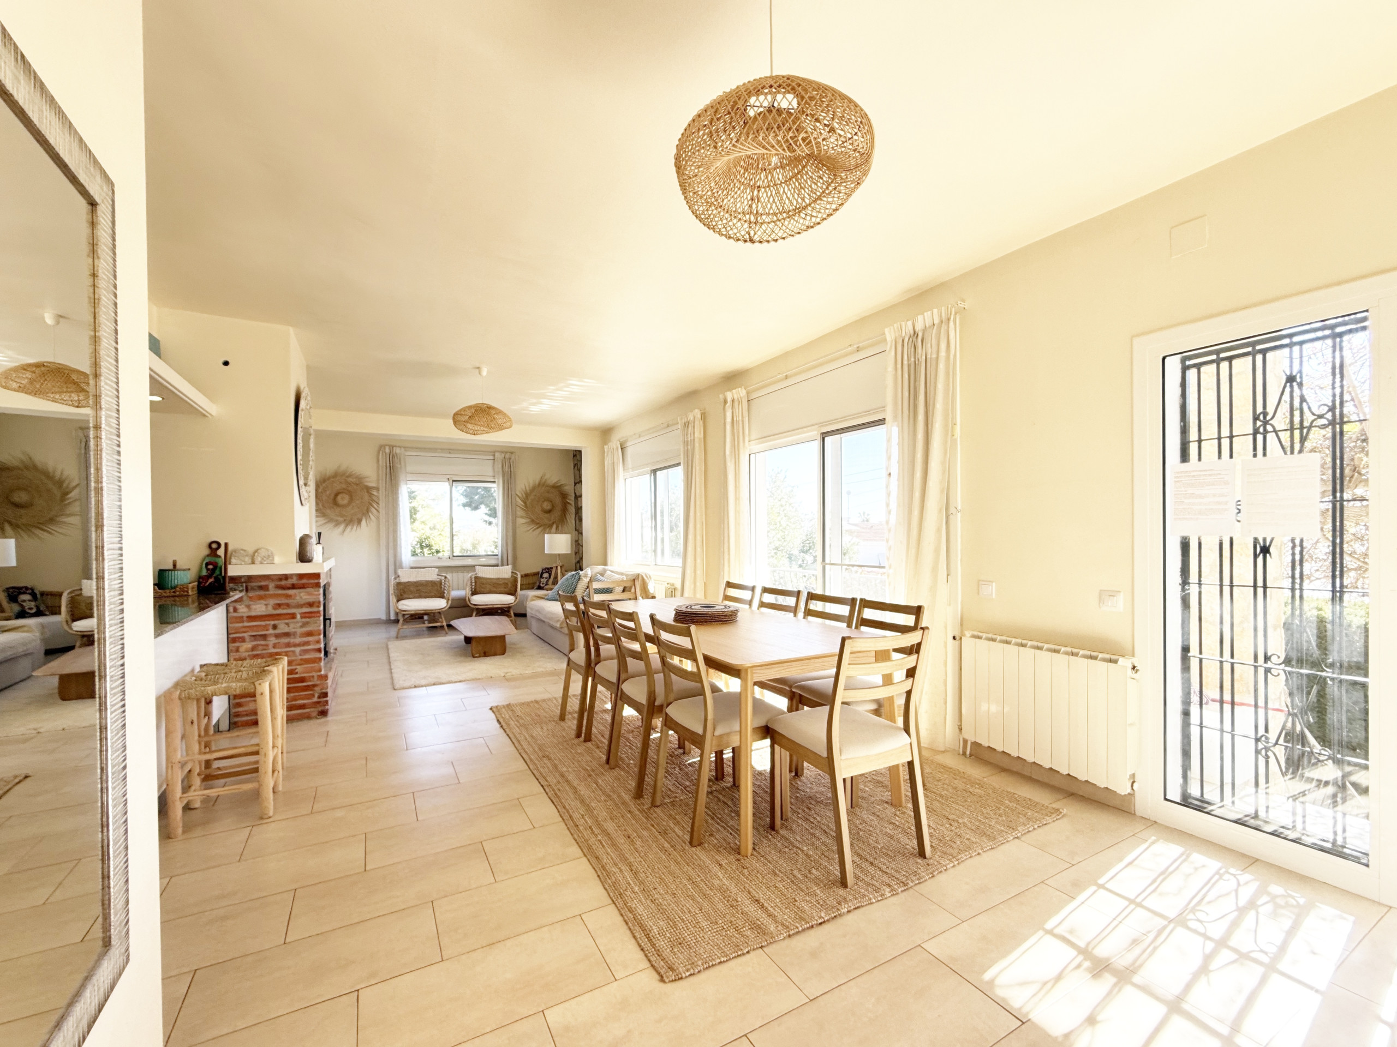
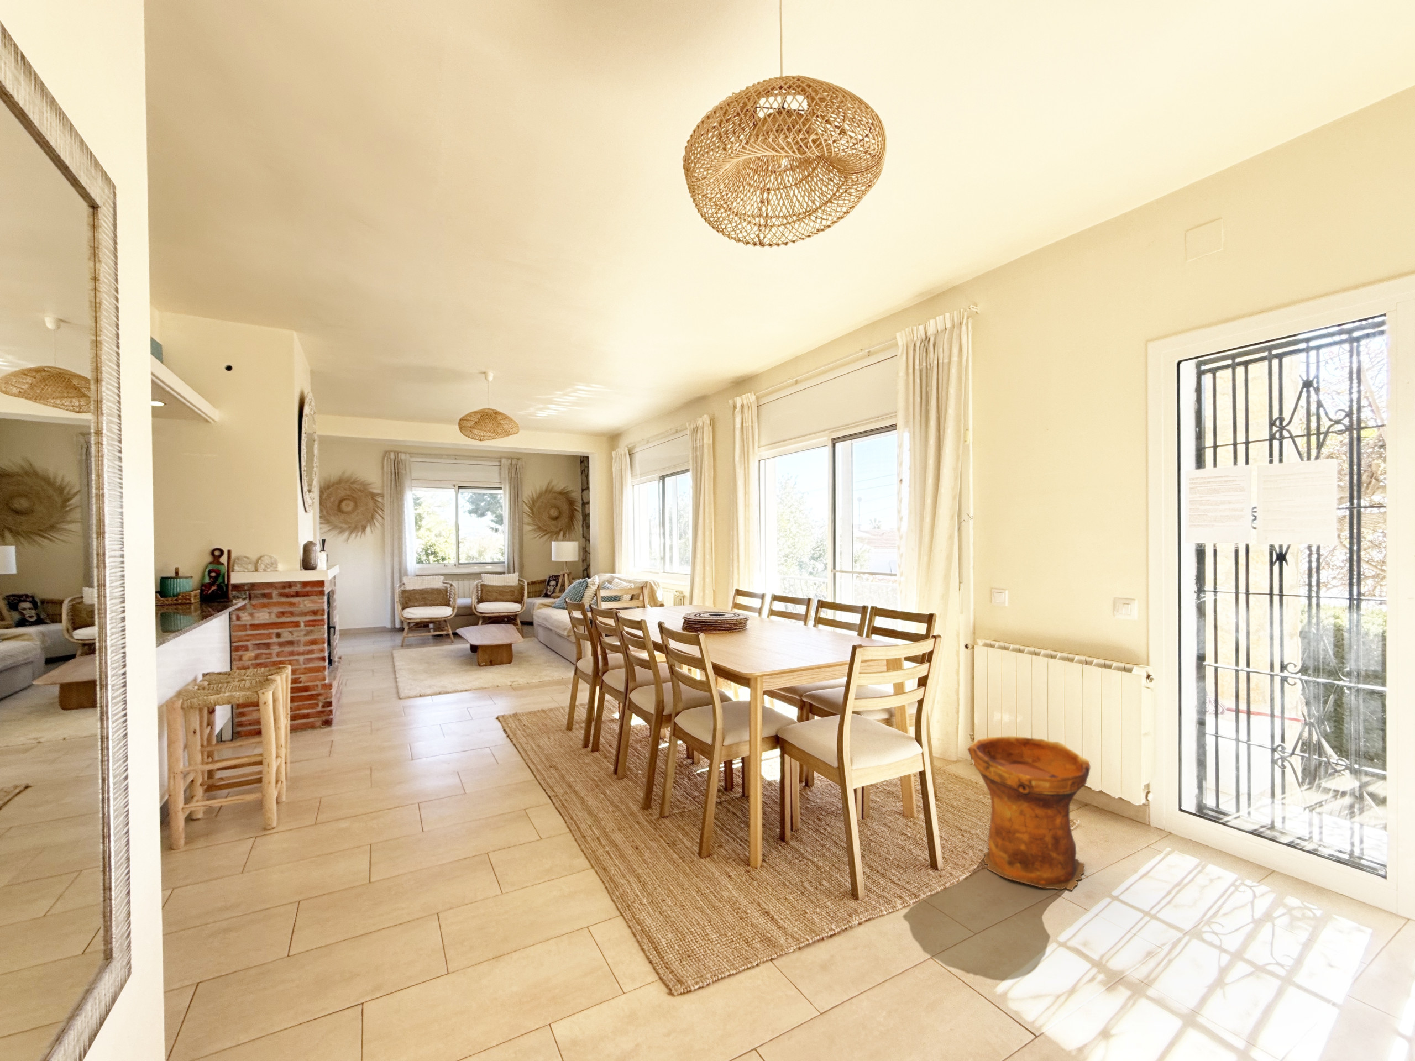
+ woven basket [967,736,1091,890]
